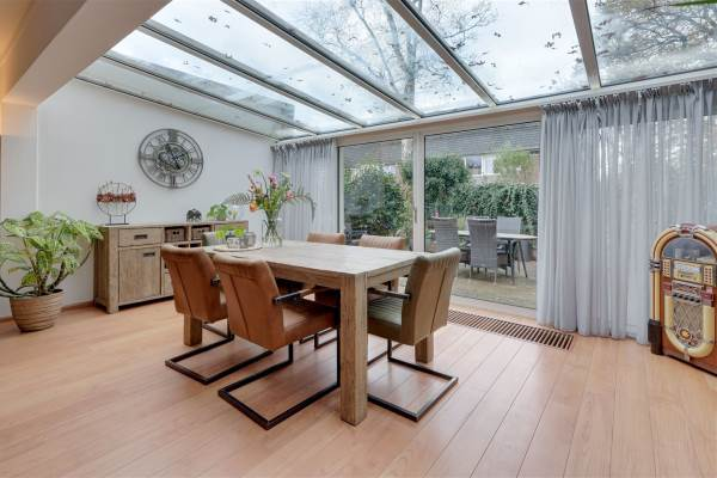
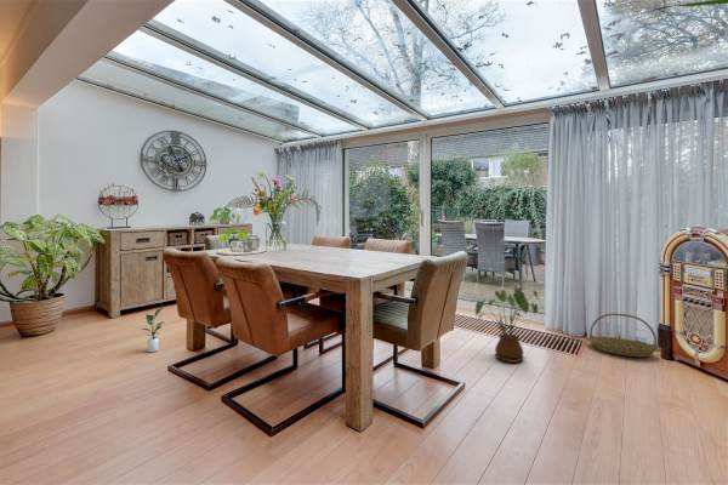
+ basket [587,313,659,358]
+ potted plant [140,306,165,353]
+ house plant [474,285,544,364]
